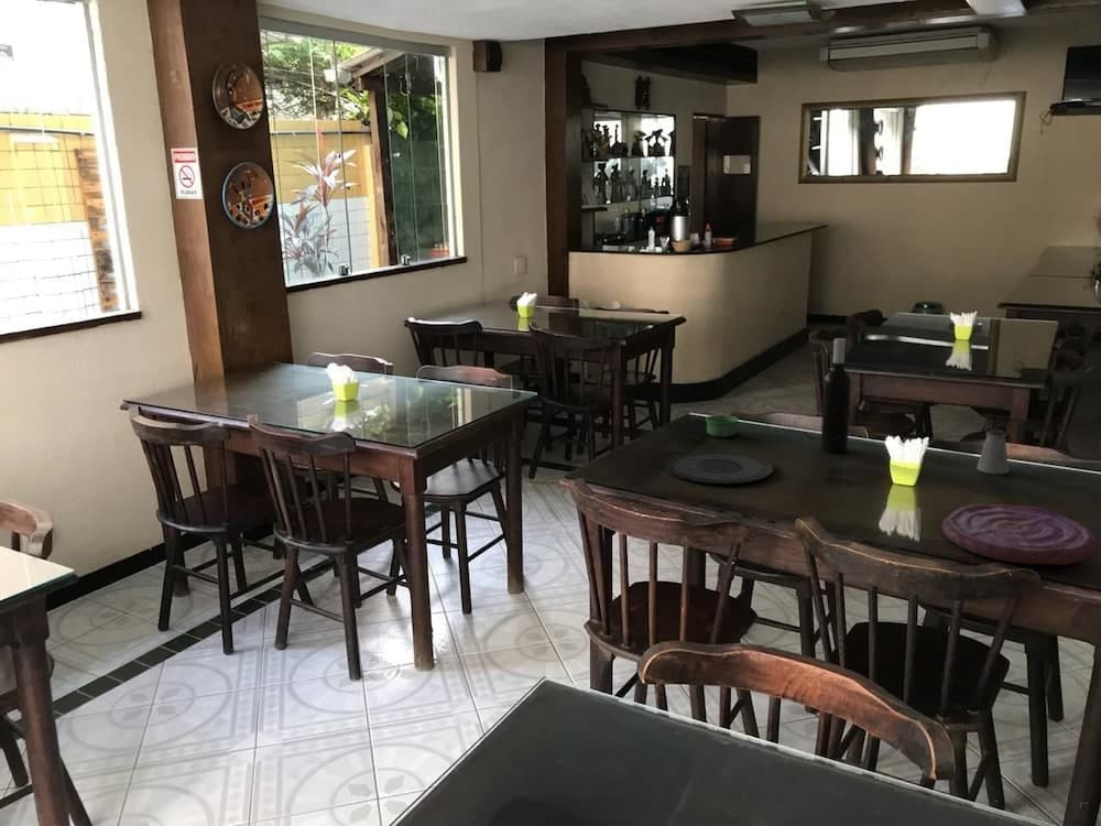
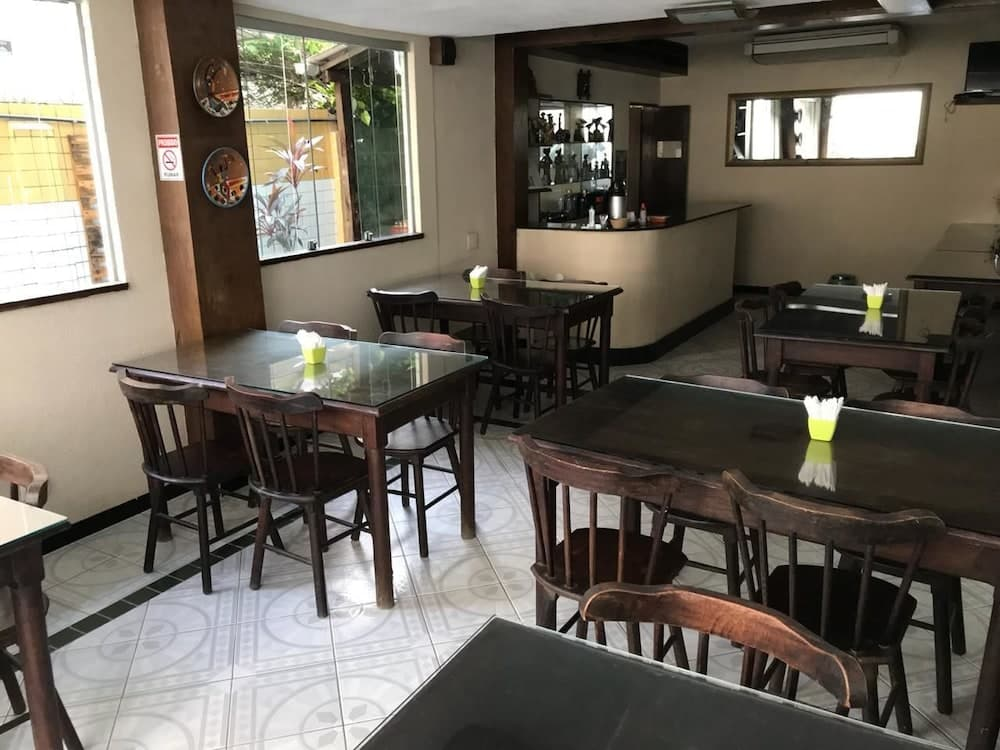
- wine bottle [820,337,852,454]
- ramekin [705,414,739,438]
- plate [940,503,1100,566]
- plate [664,450,774,486]
- saltshaker [975,428,1010,475]
